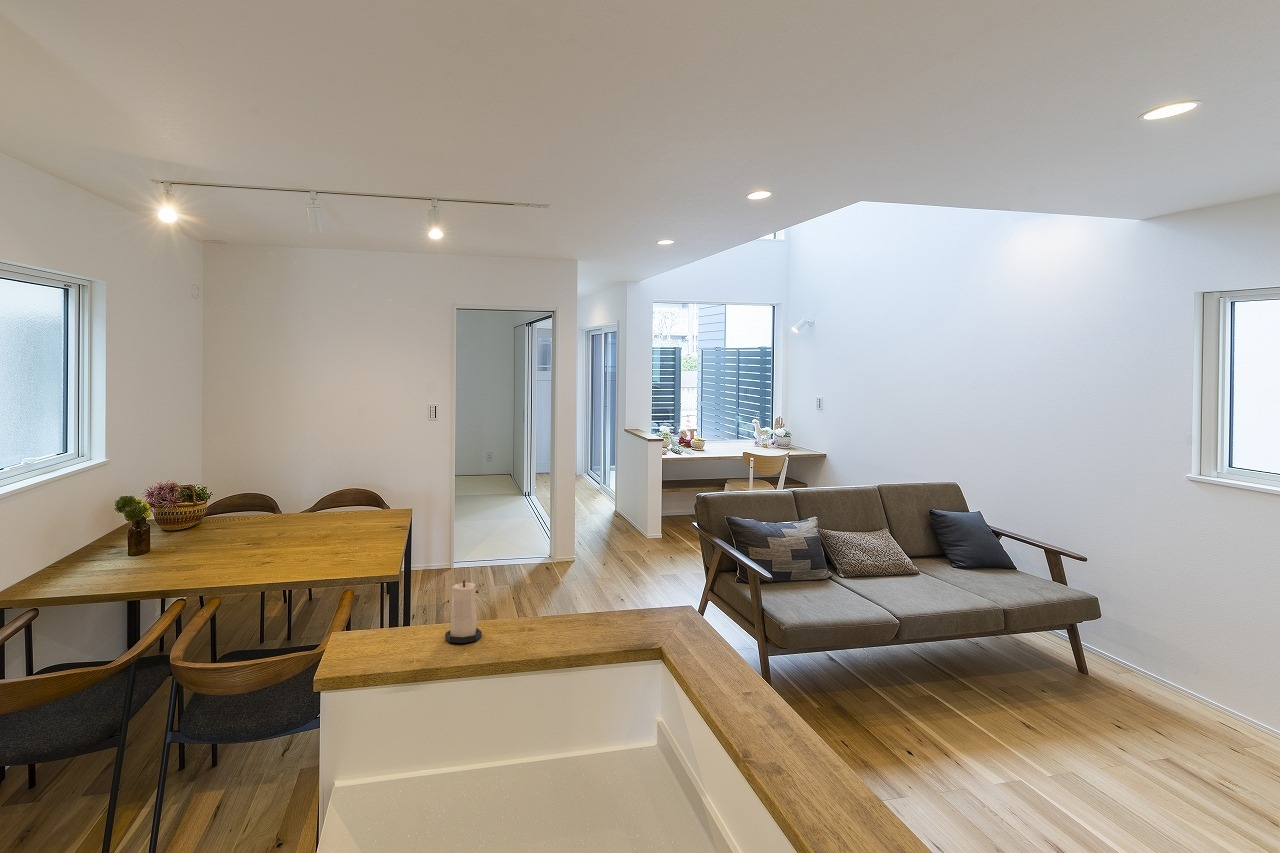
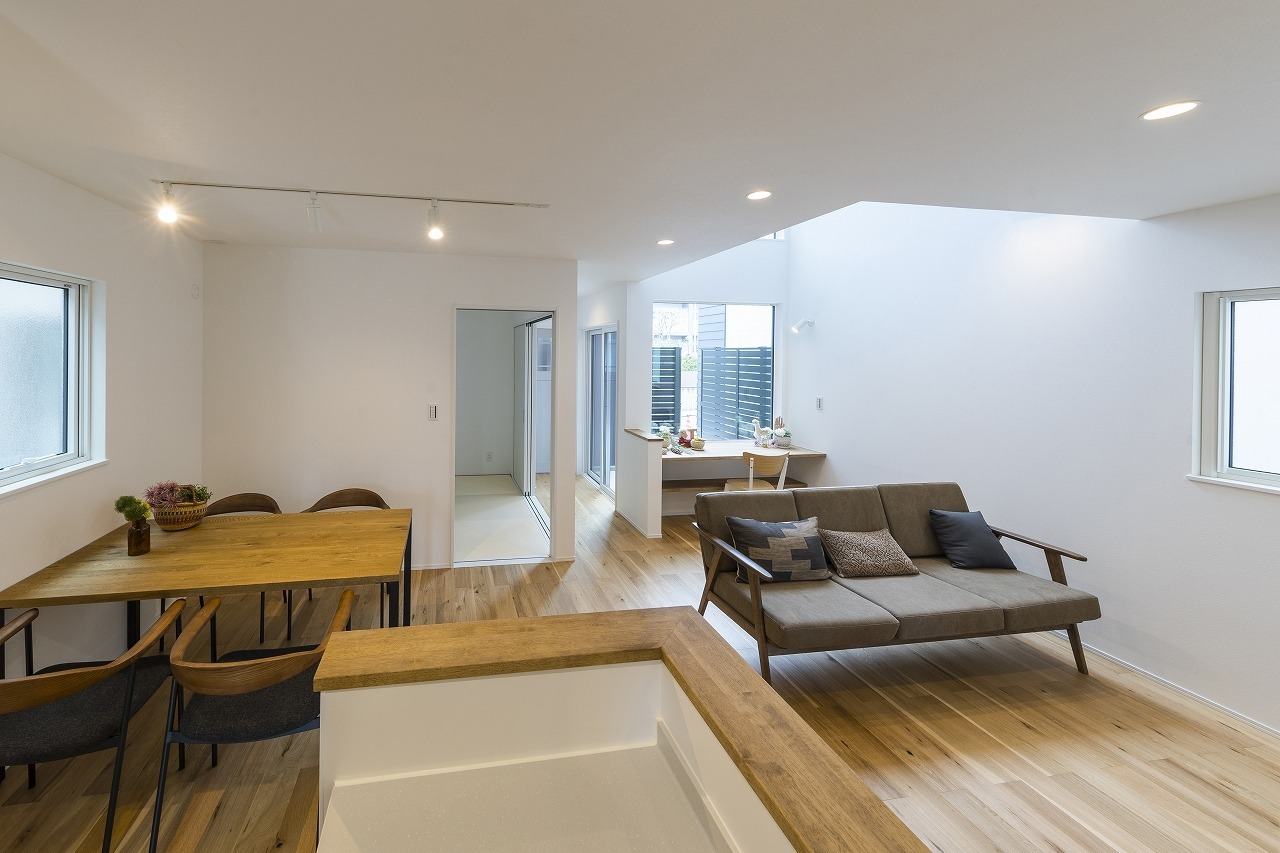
- candle [444,579,483,644]
